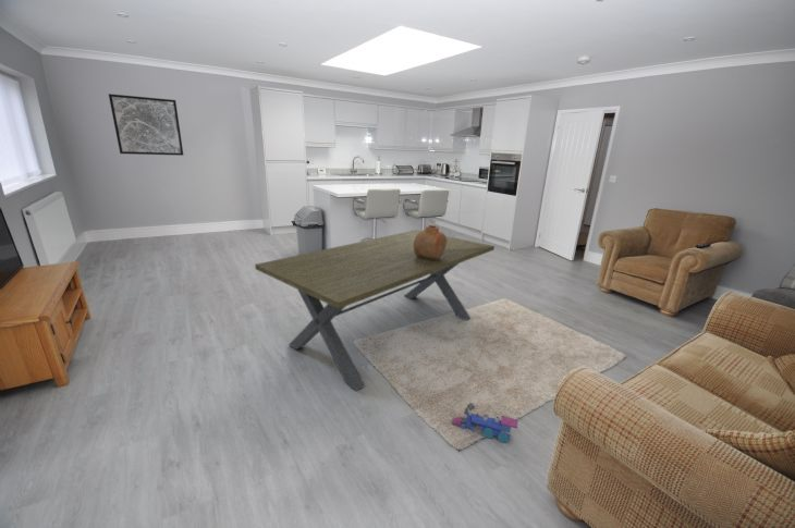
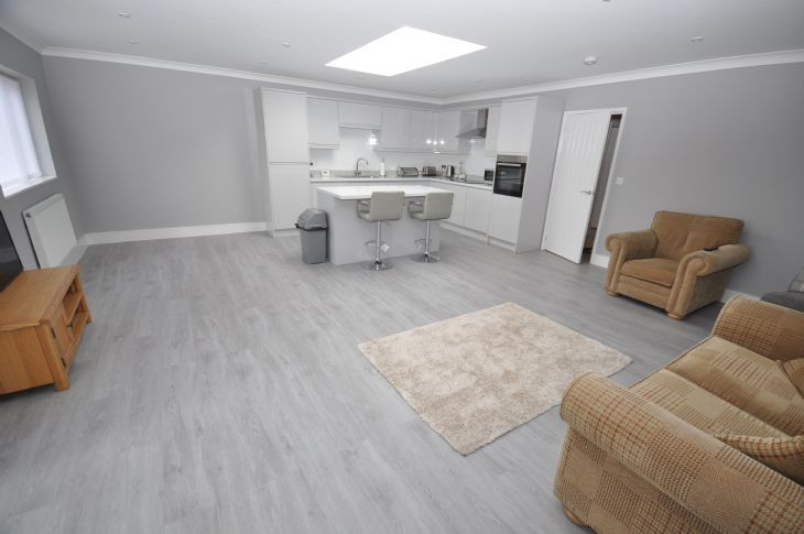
- toy train [451,402,519,443]
- wall art [108,93,184,157]
- dining table [254,229,496,392]
- vase [414,224,448,259]
